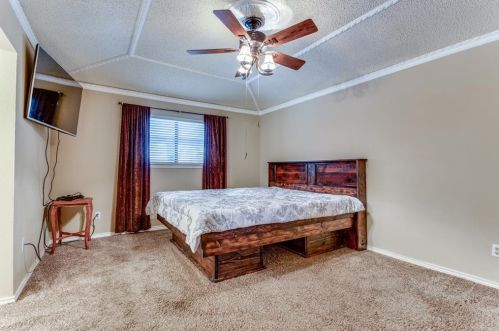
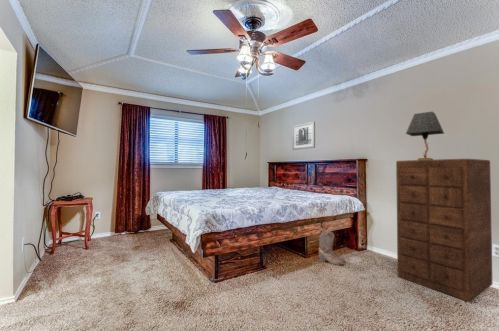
+ boots [318,229,346,266]
+ dresser [395,158,493,303]
+ wall art [291,121,316,151]
+ table lamp [405,110,445,160]
